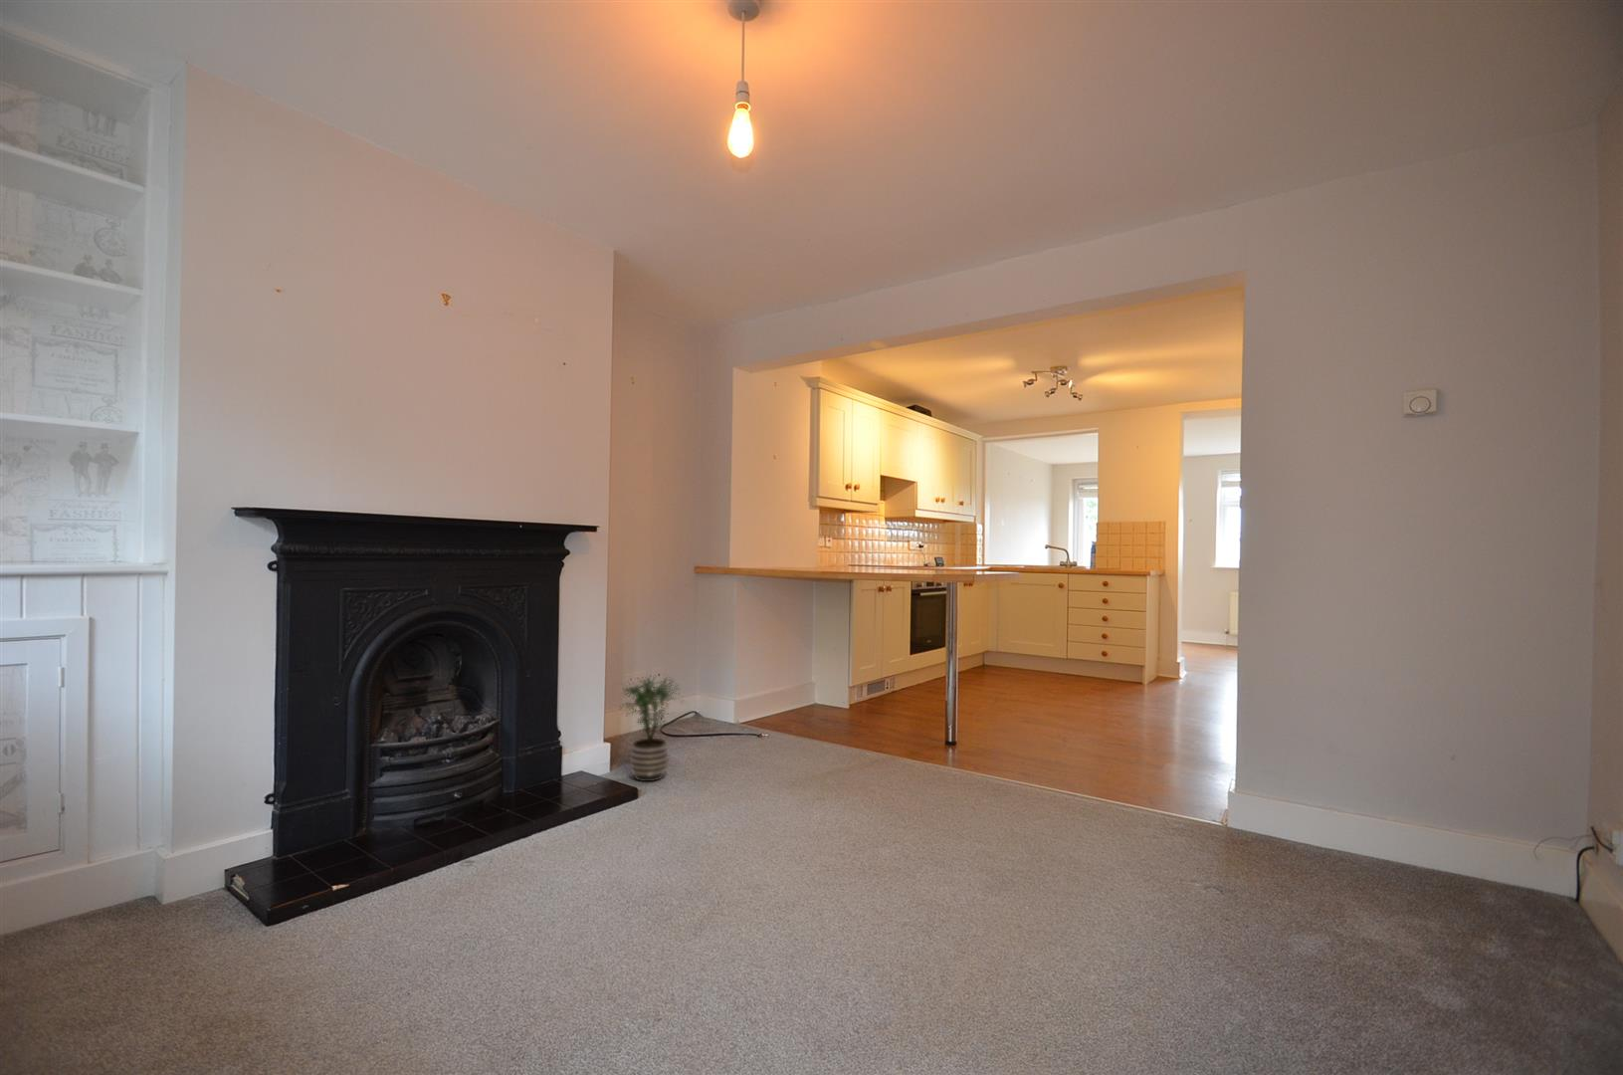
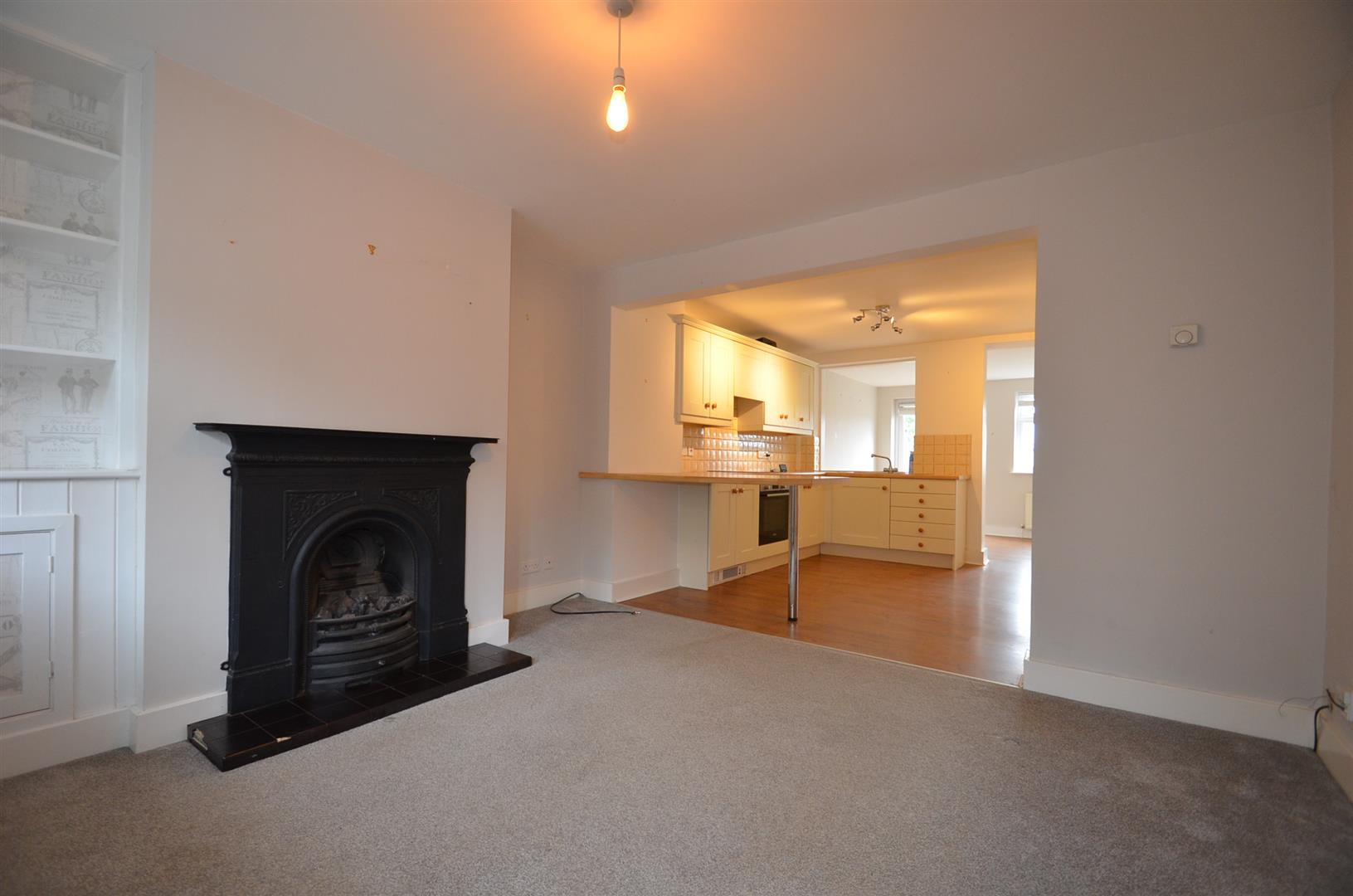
- potted plant [618,674,687,782]
